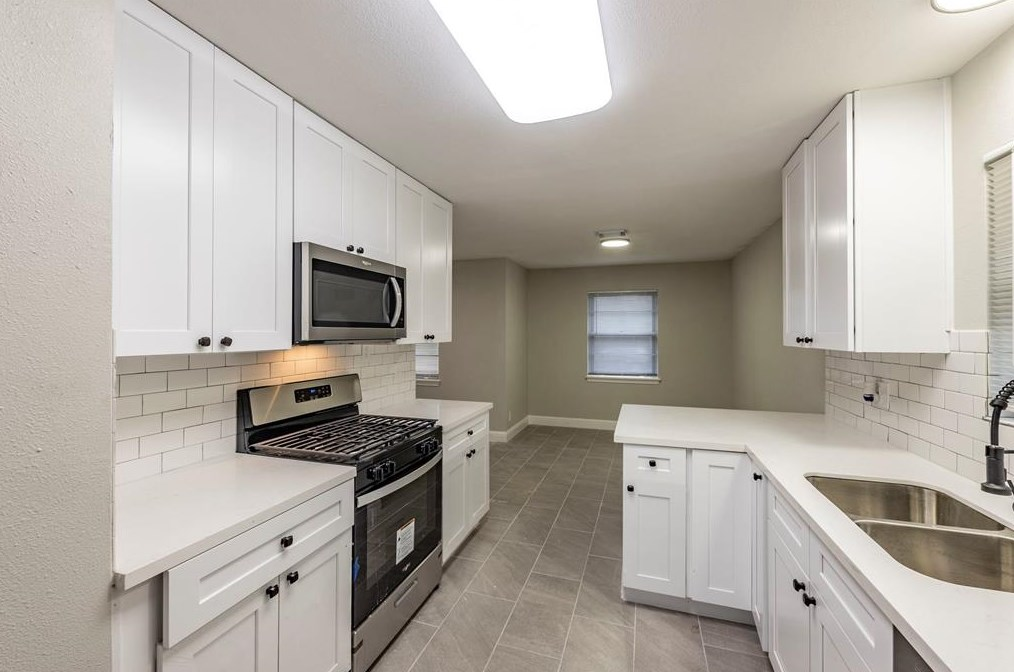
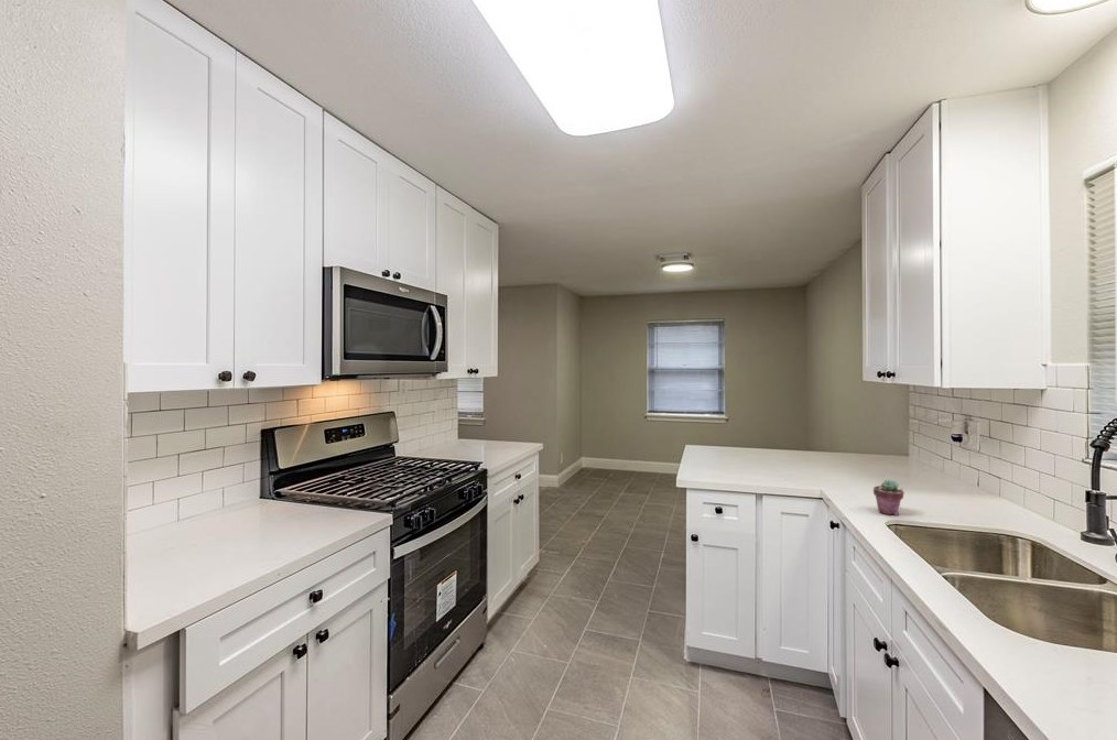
+ potted succulent [872,479,904,516]
